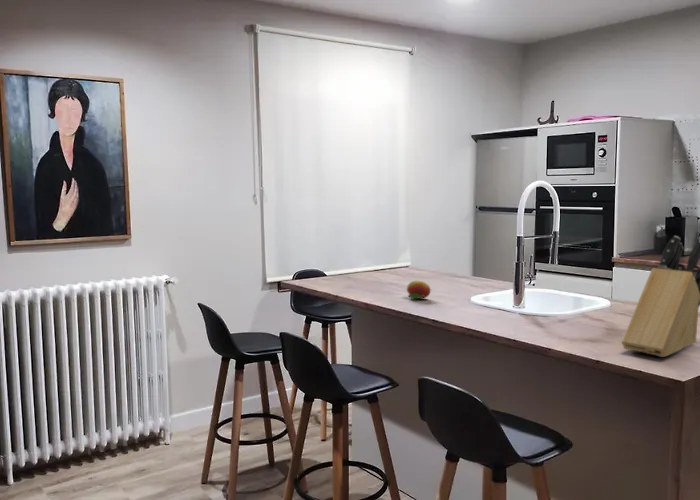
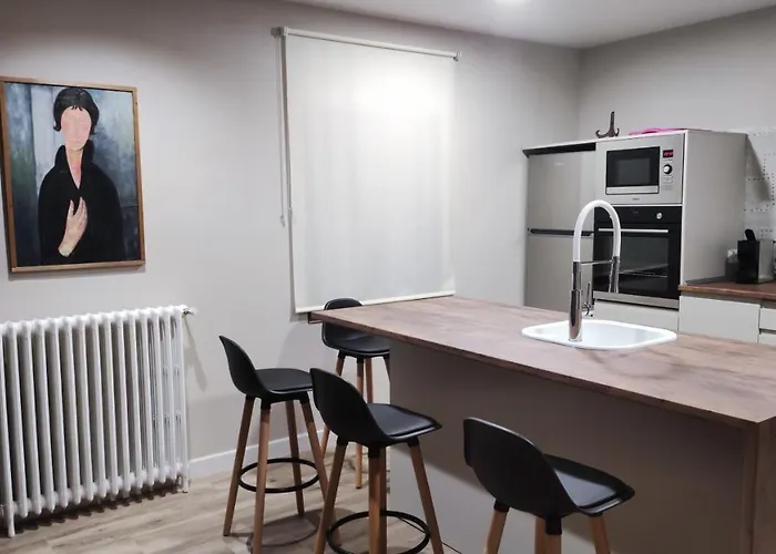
- fruit [406,280,432,300]
- knife block [621,235,700,358]
